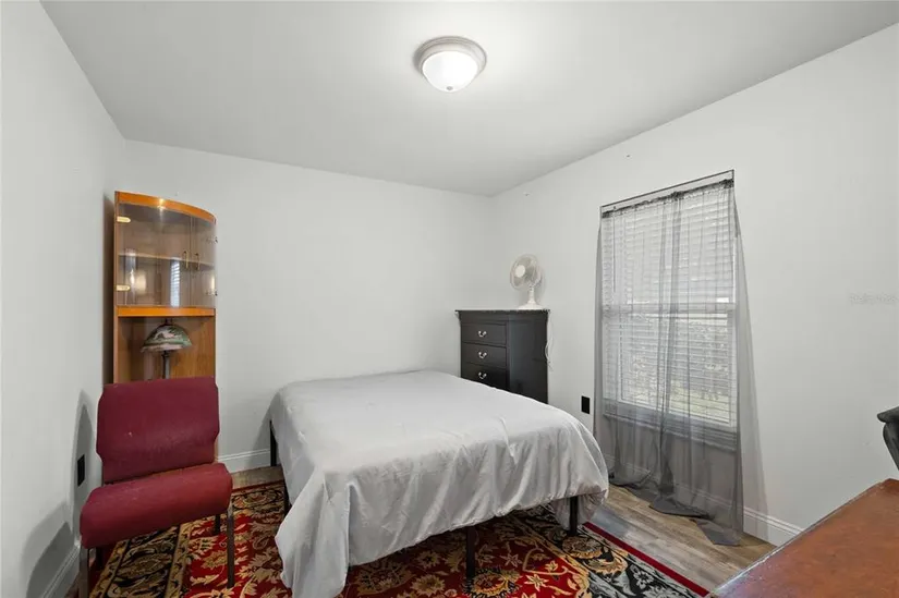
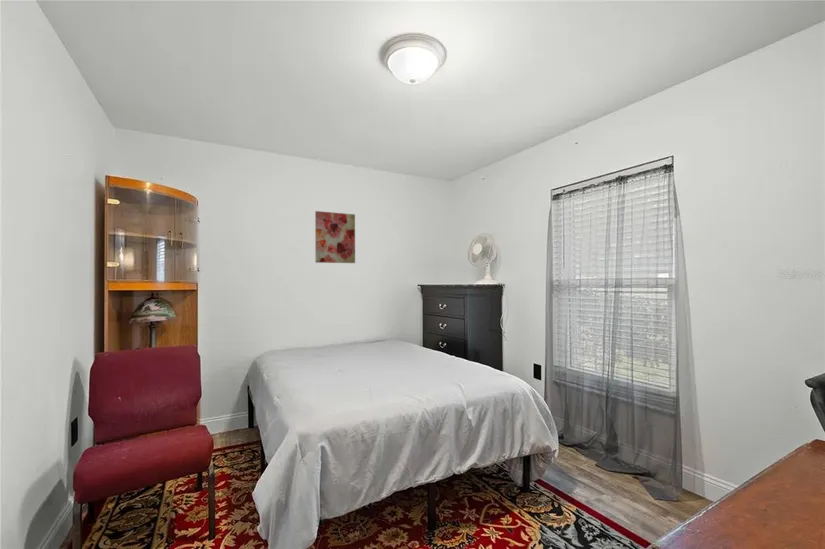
+ wall art [314,210,356,264]
